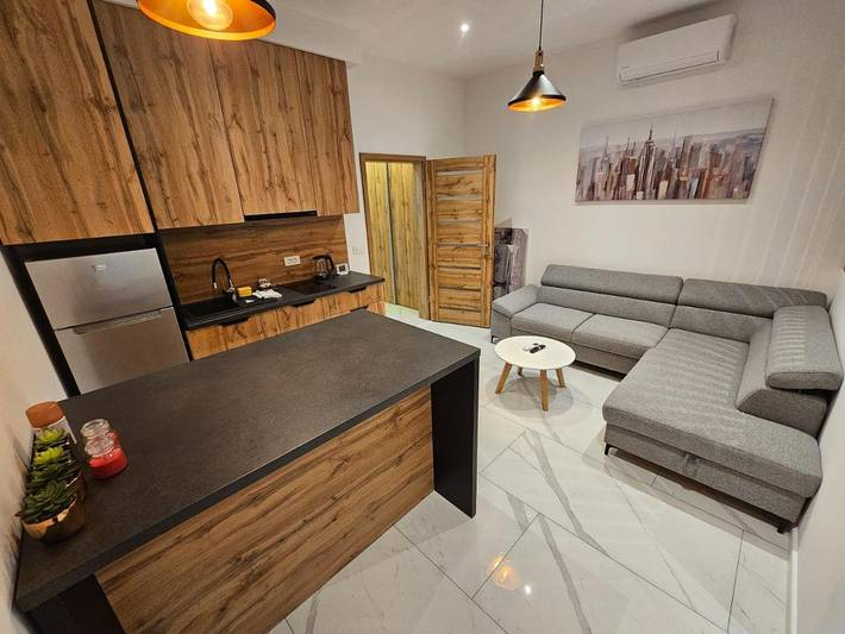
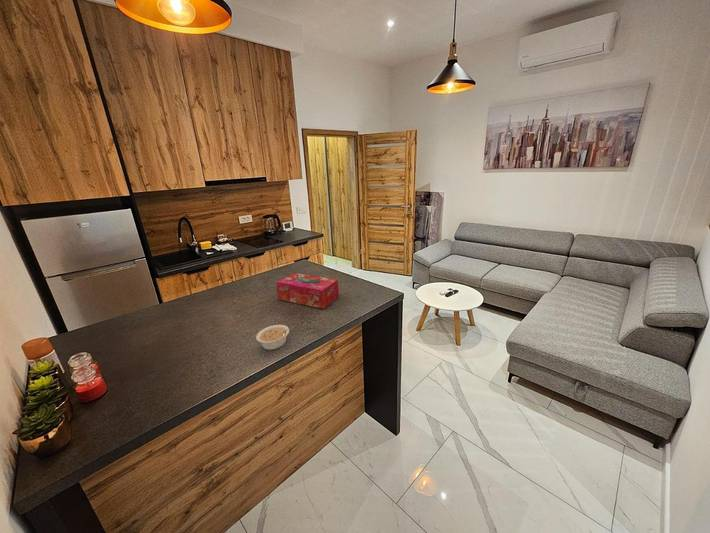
+ tissue box [275,272,340,310]
+ legume [255,324,296,351]
